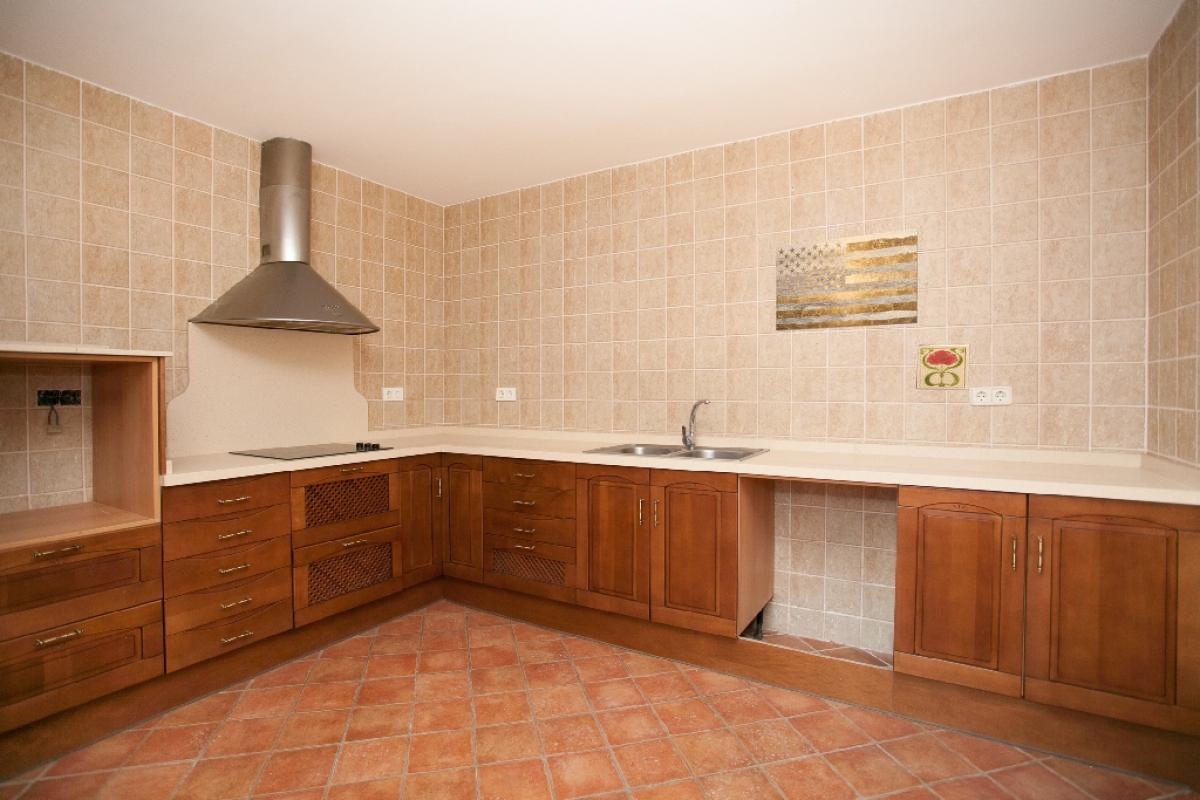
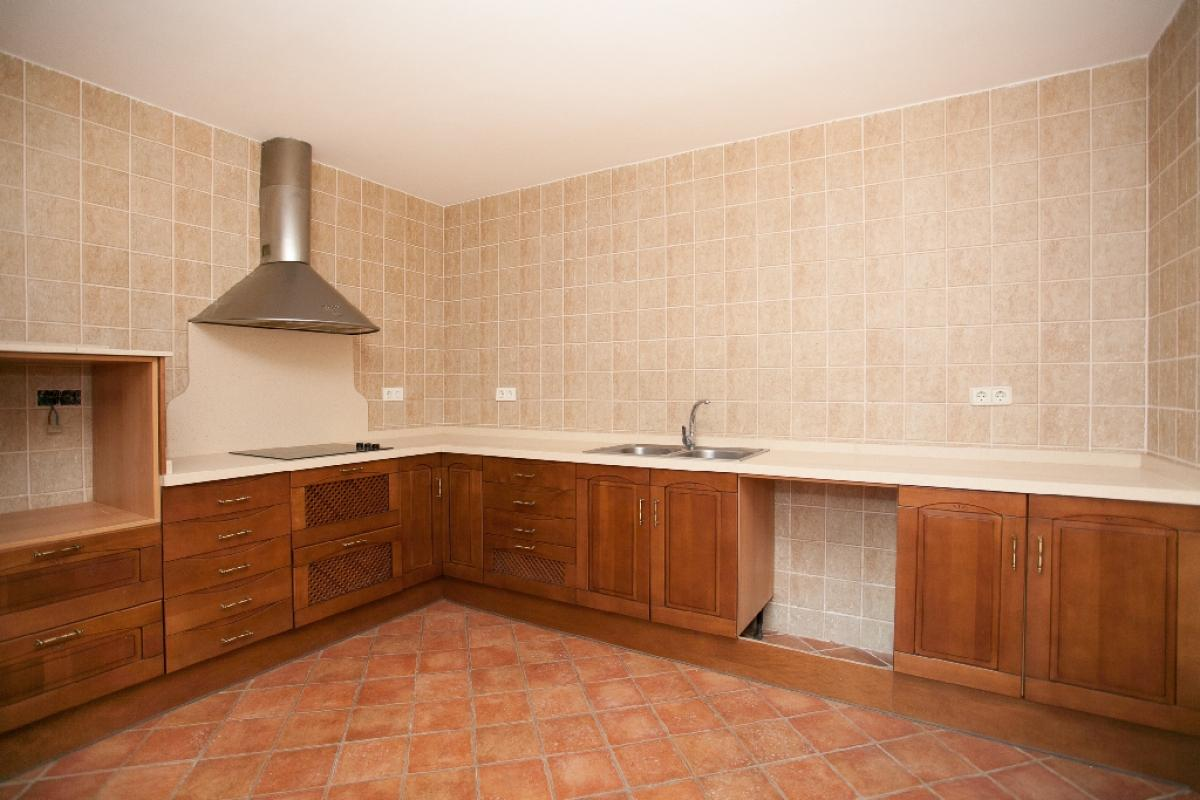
- wall art [775,228,919,332]
- decorative tile [915,344,971,391]
